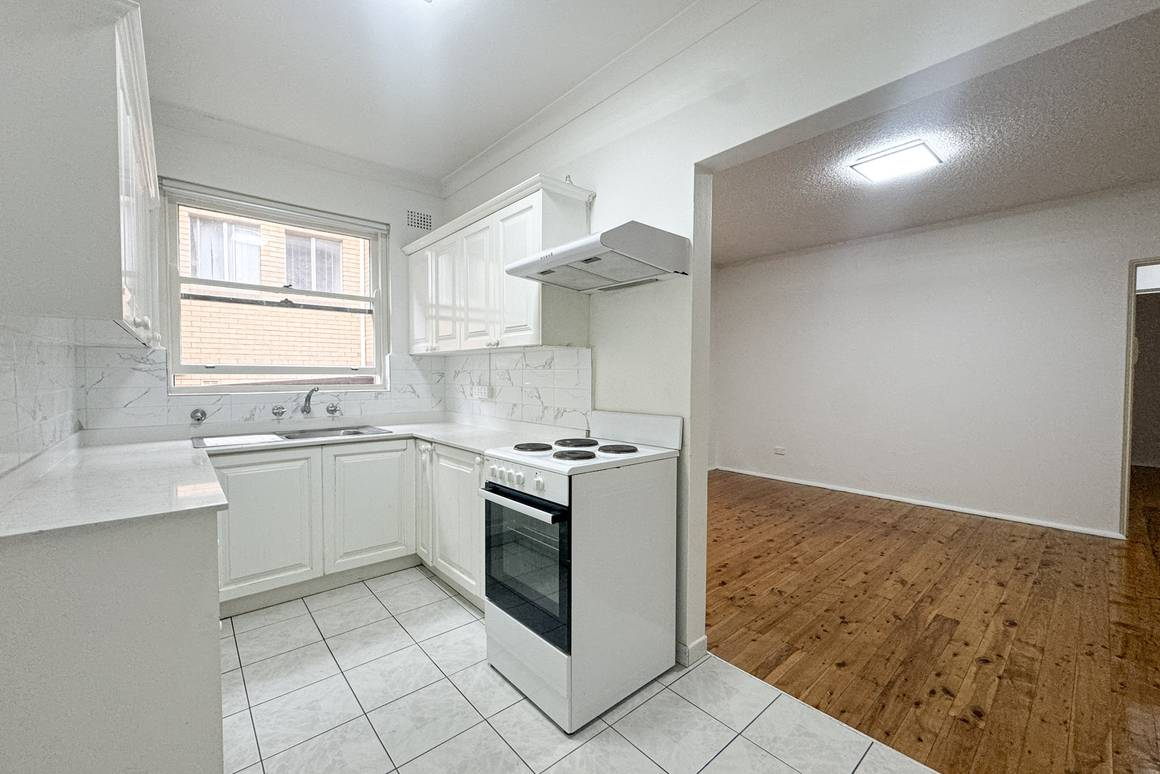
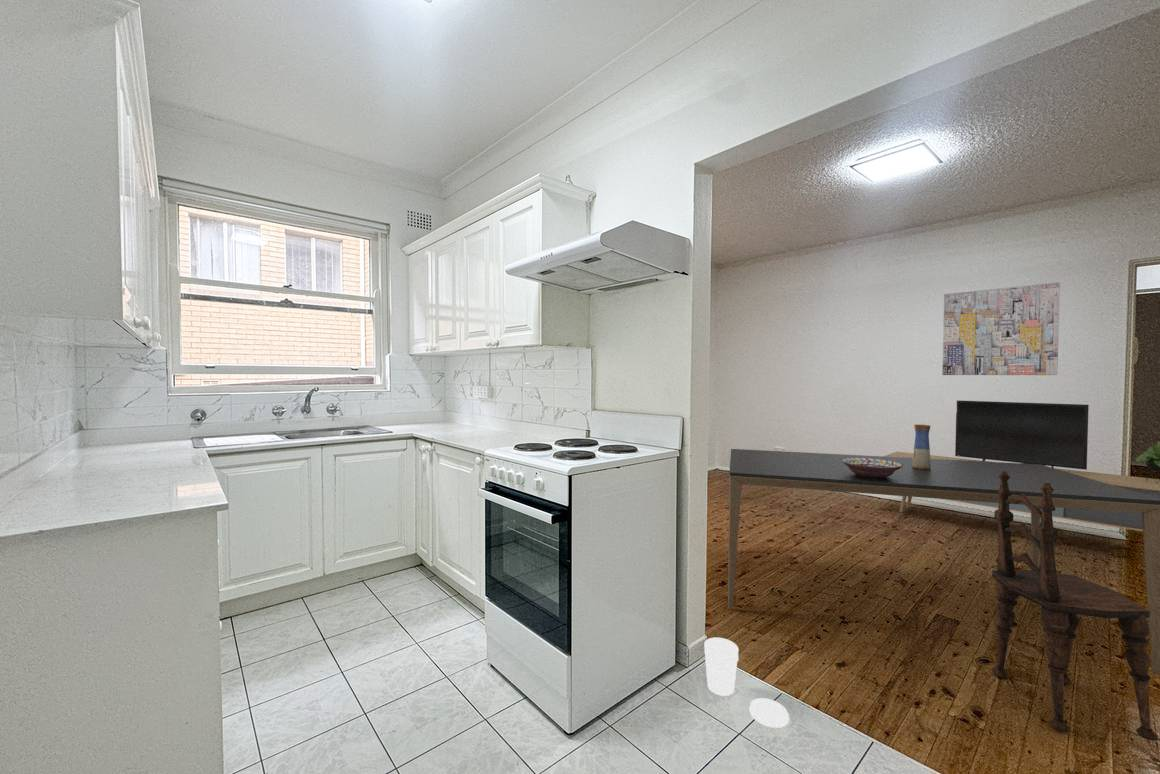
+ garbage [703,637,790,729]
+ vase [912,424,931,469]
+ dining table [727,448,1160,676]
+ decorative bowl [841,458,903,478]
+ dining chair [991,471,1159,742]
+ media console [883,399,1160,532]
+ wall art [942,281,1061,376]
